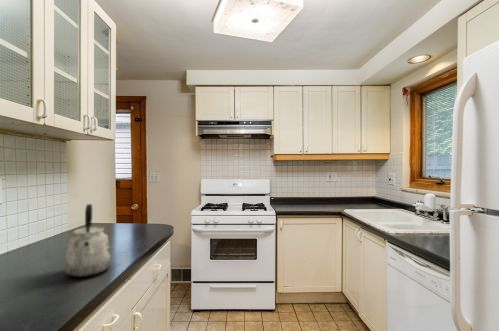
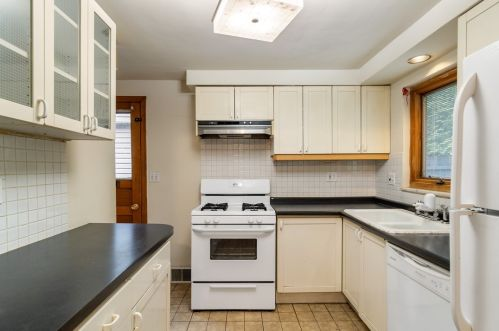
- kettle [64,203,112,278]
